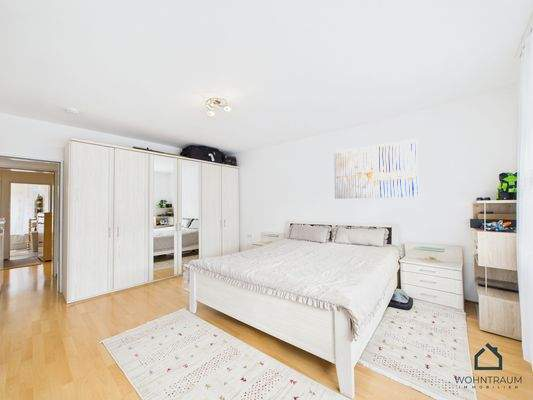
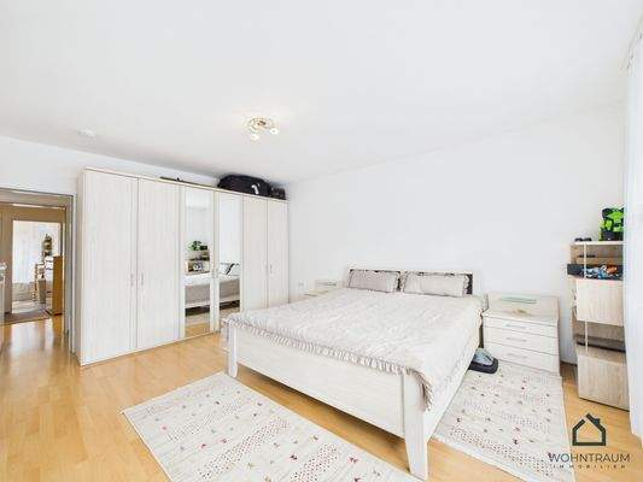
- wall art [333,138,419,200]
